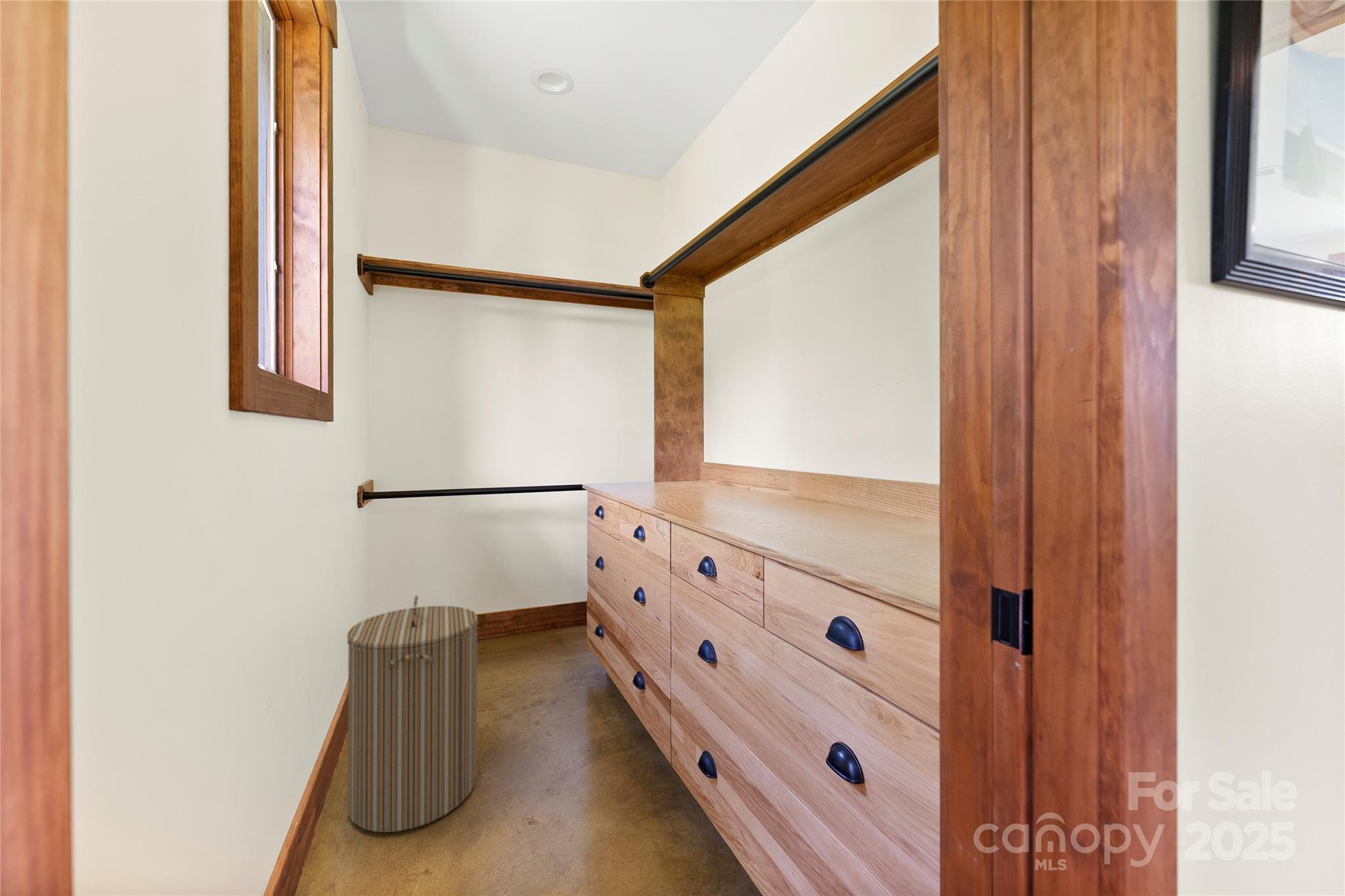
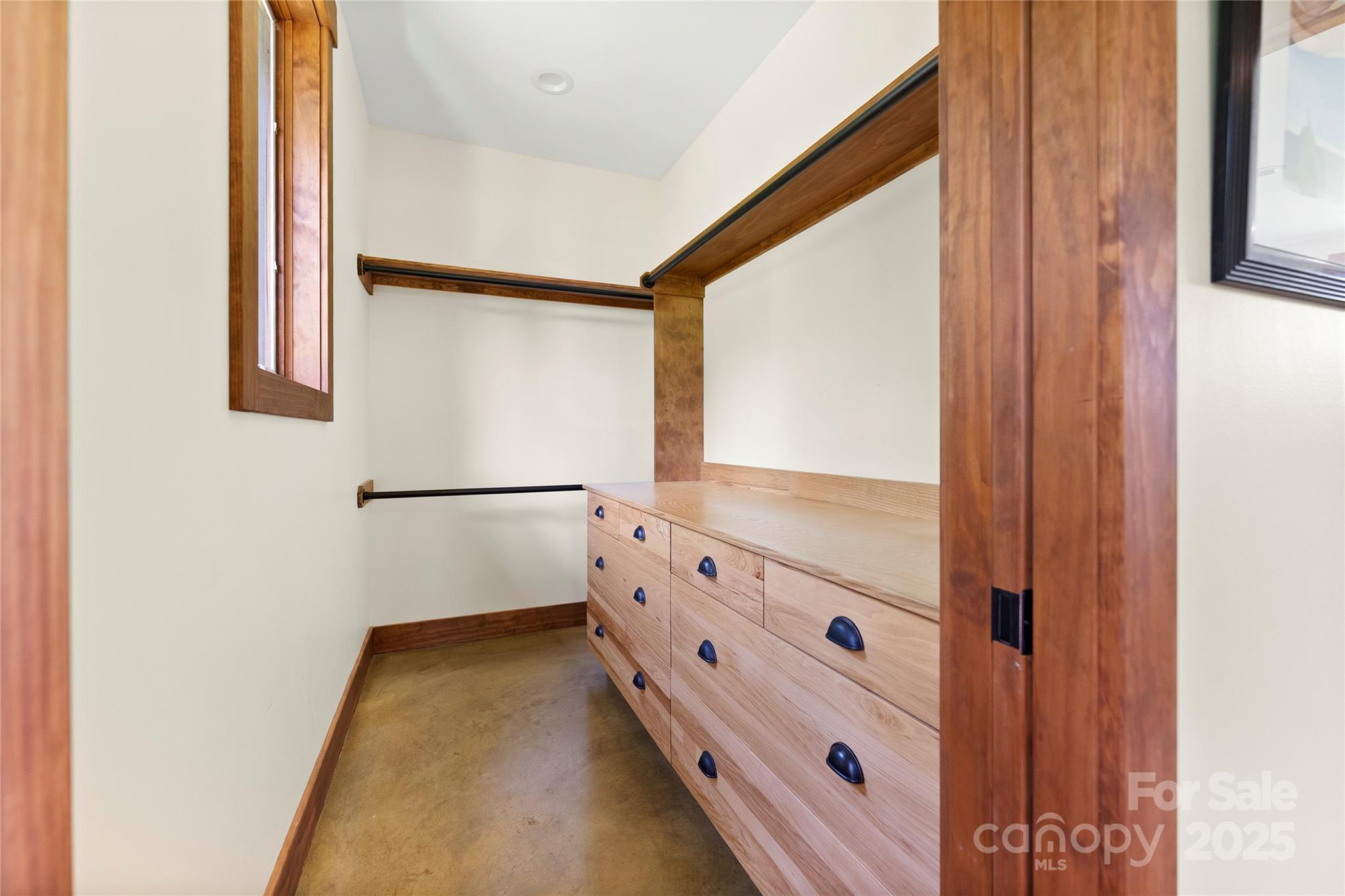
- laundry hamper [347,595,479,833]
